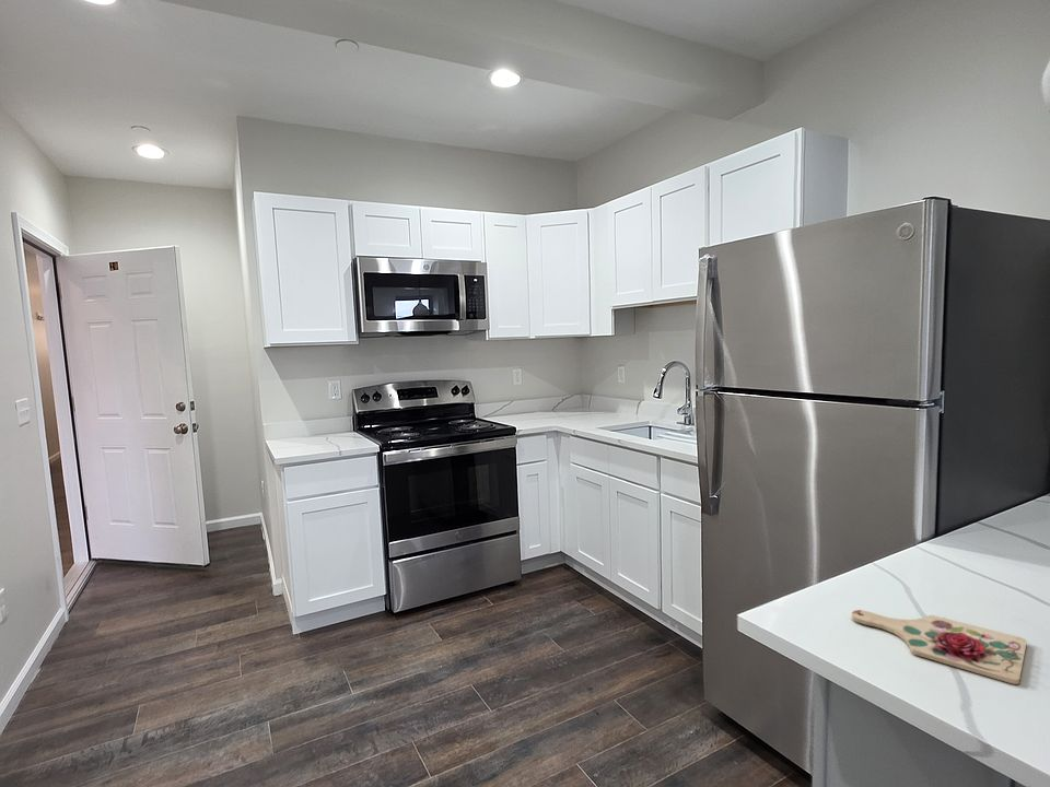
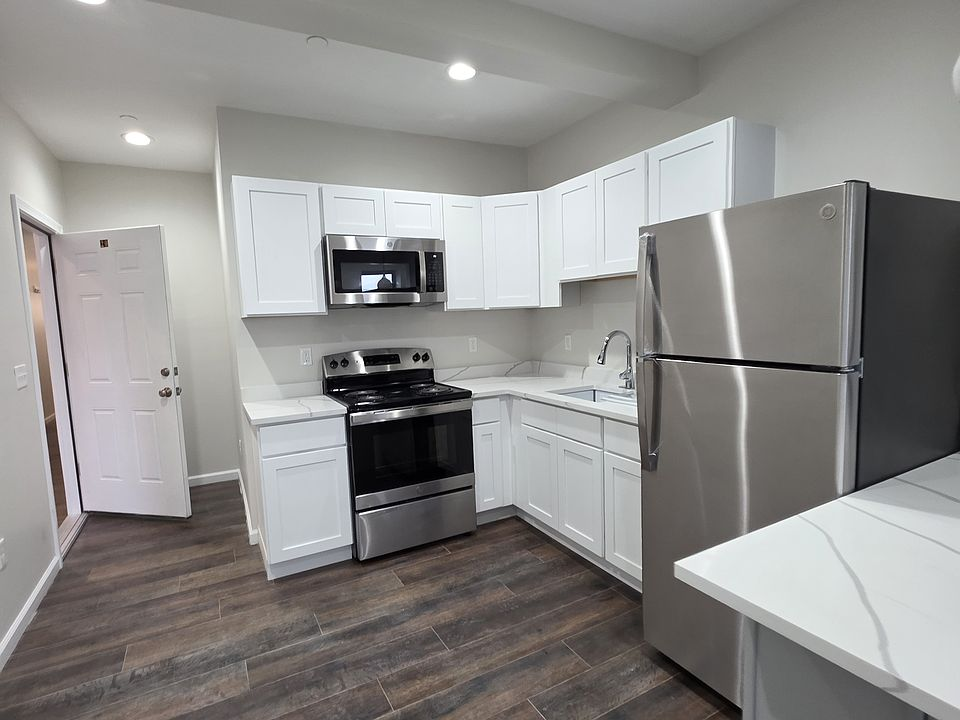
- cutting board [851,609,1028,685]
